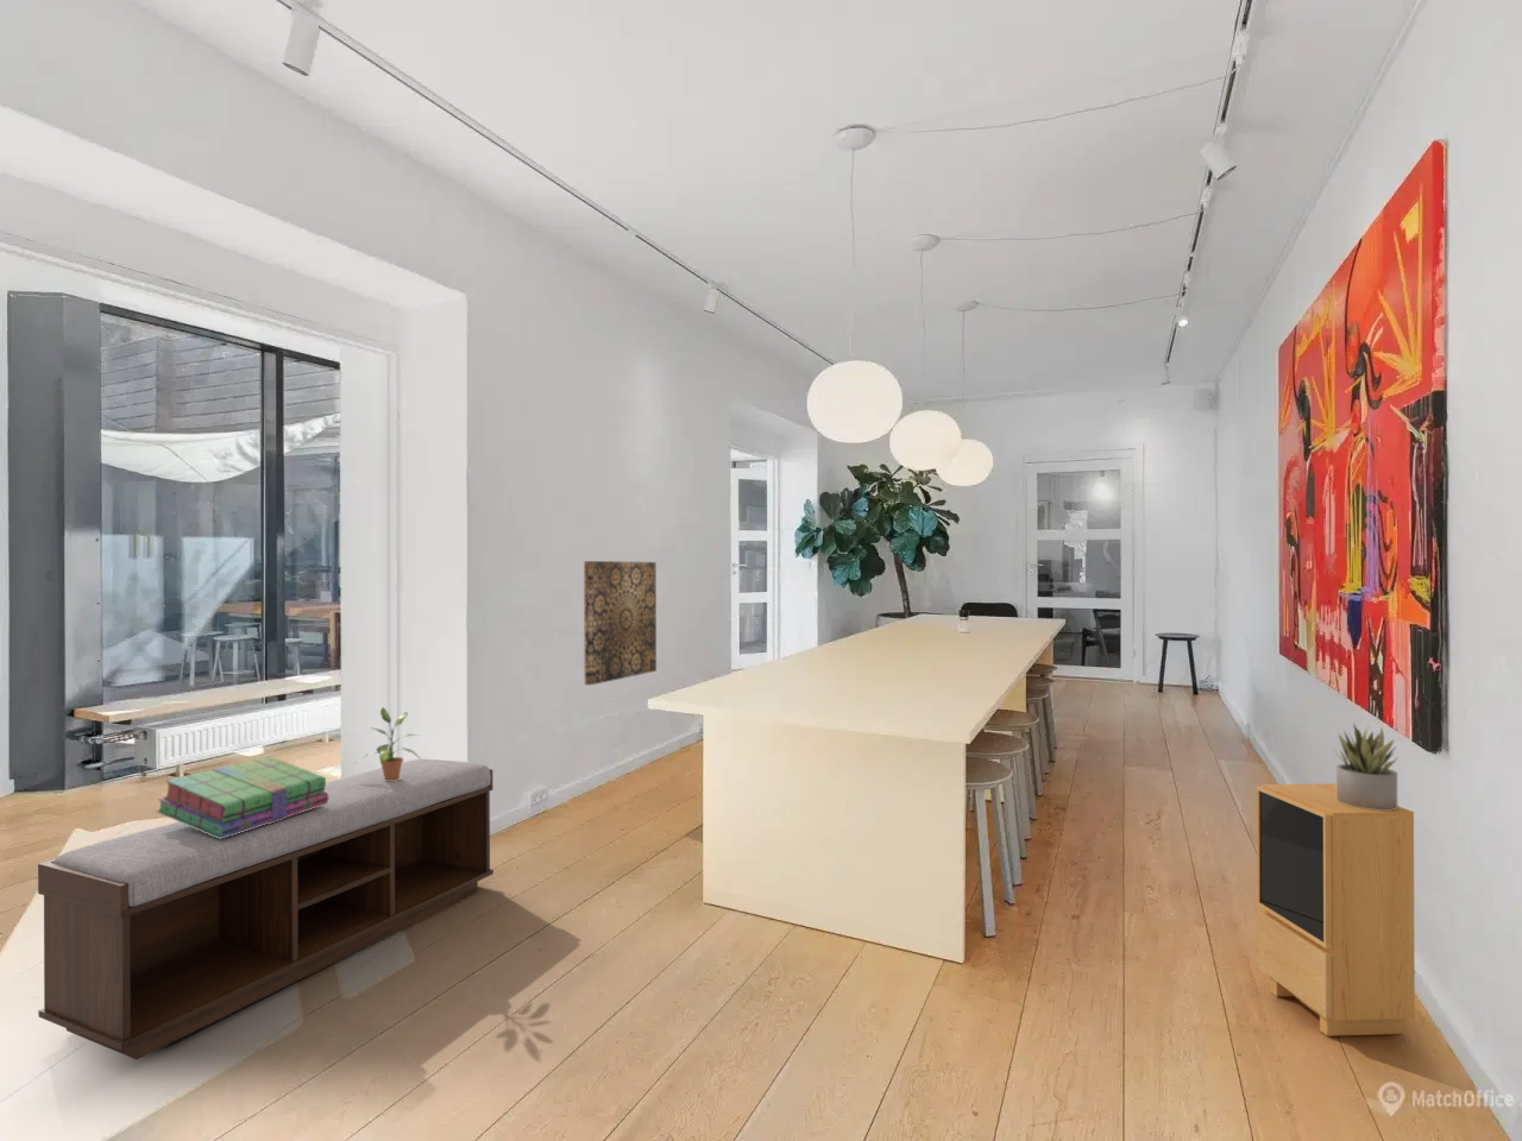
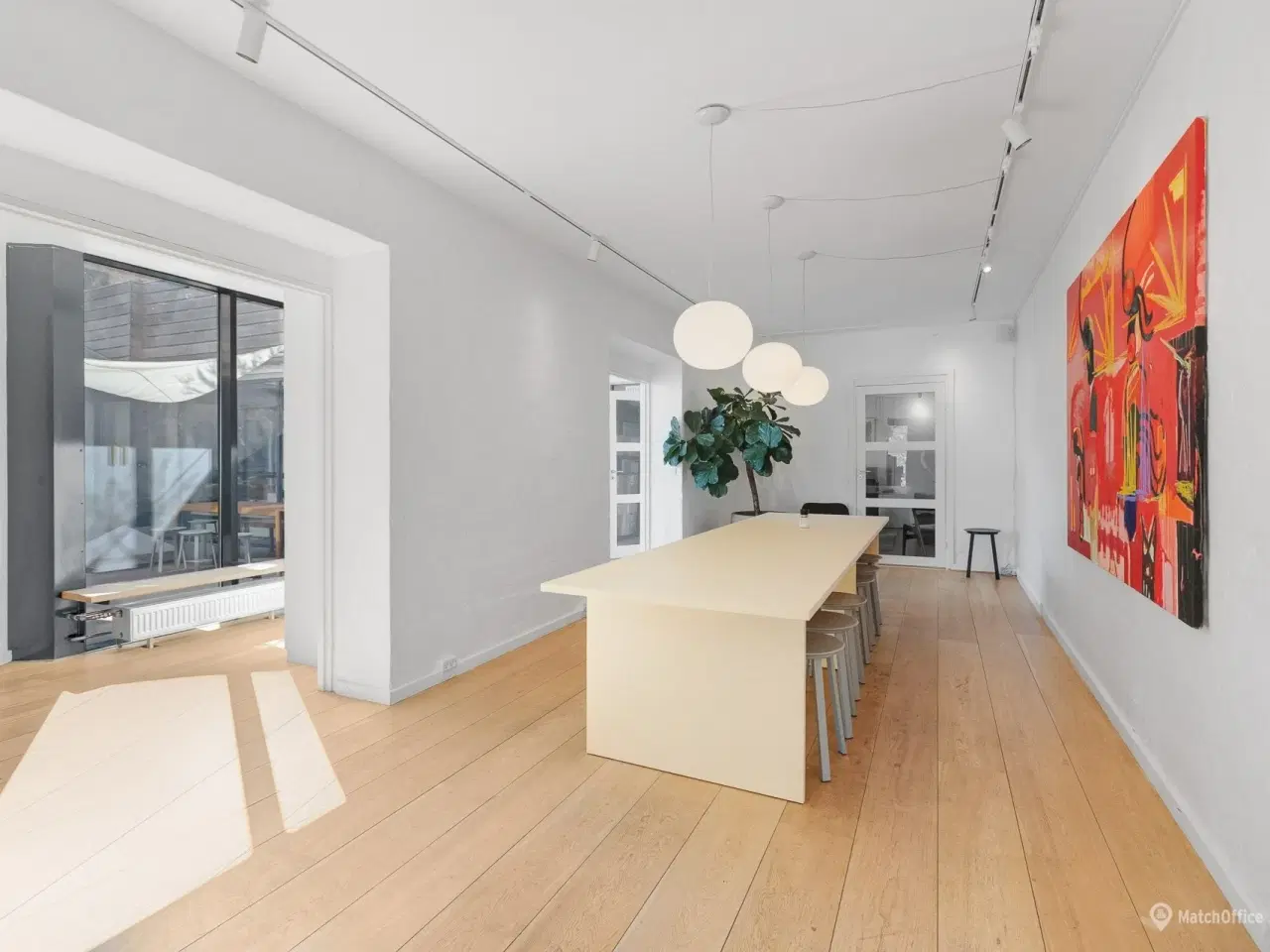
- stack of books [155,755,328,839]
- succulent plant [1333,723,1400,810]
- speaker [1256,783,1417,1038]
- bench [37,759,495,1061]
- wall art [582,560,658,687]
- potted plant [351,706,422,781]
